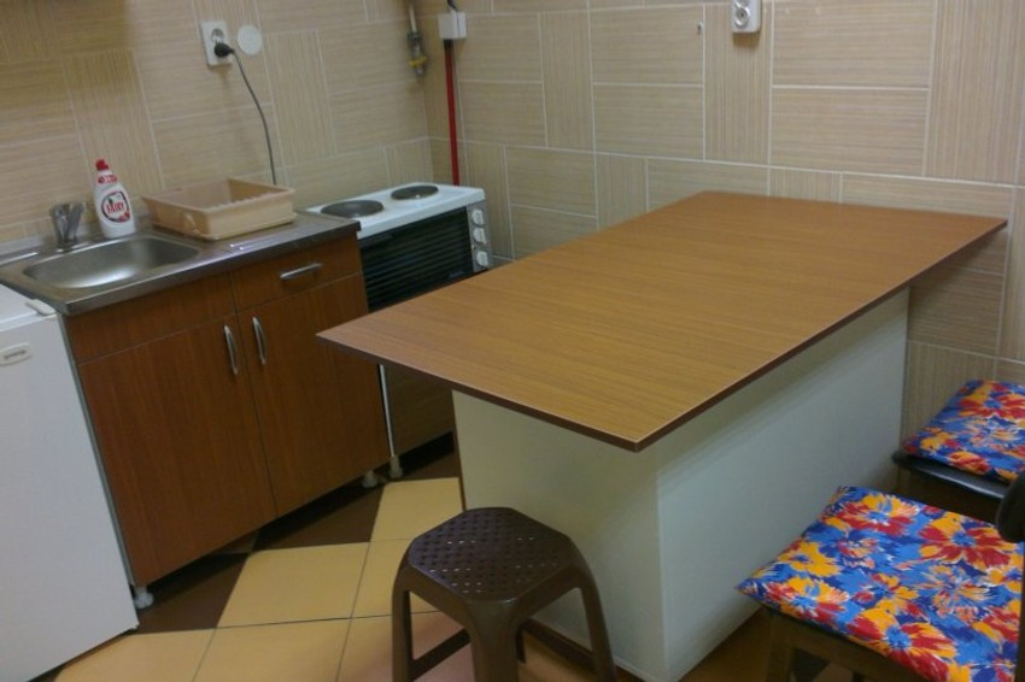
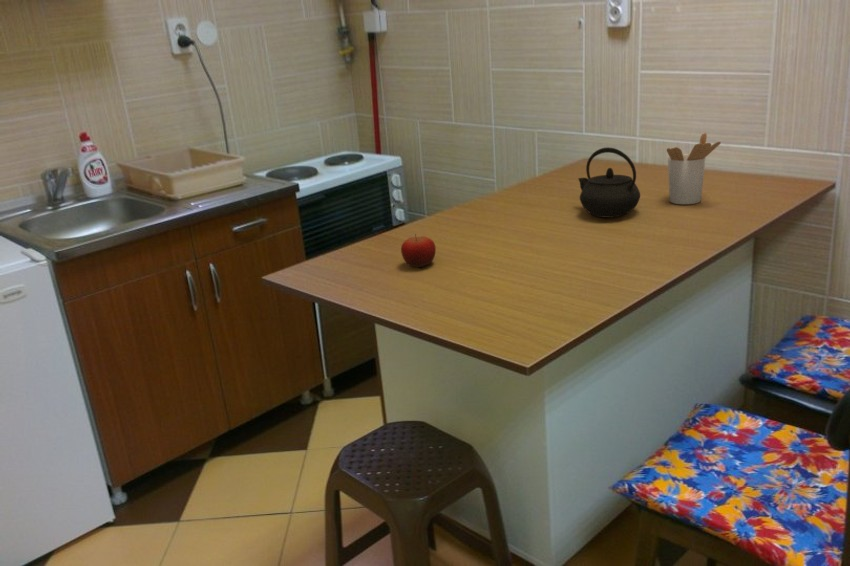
+ kettle [577,146,641,218]
+ utensil holder [666,132,722,205]
+ fruit [400,233,437,268]
